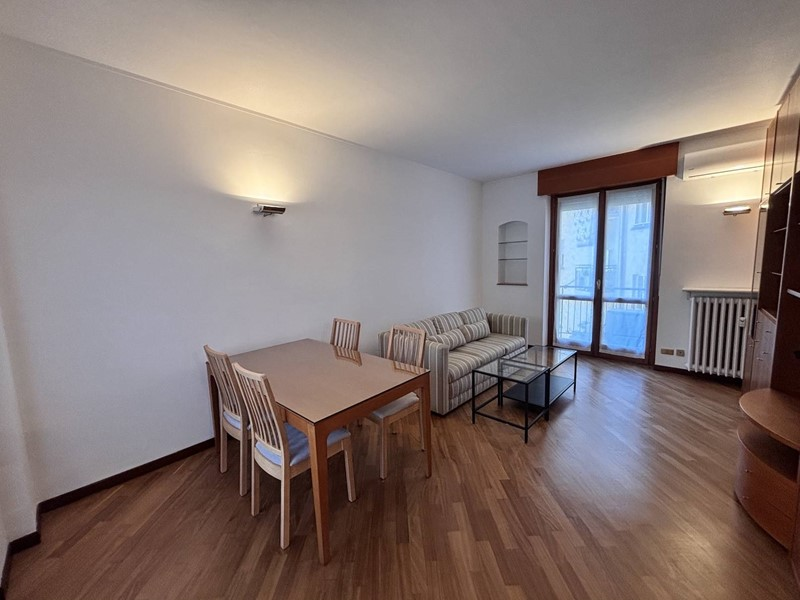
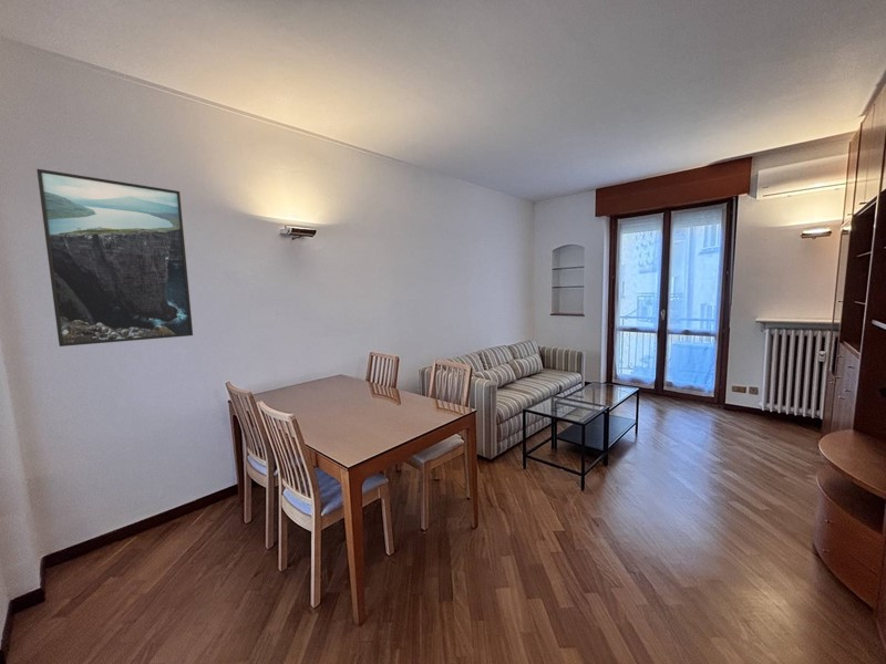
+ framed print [35,168,194,347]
